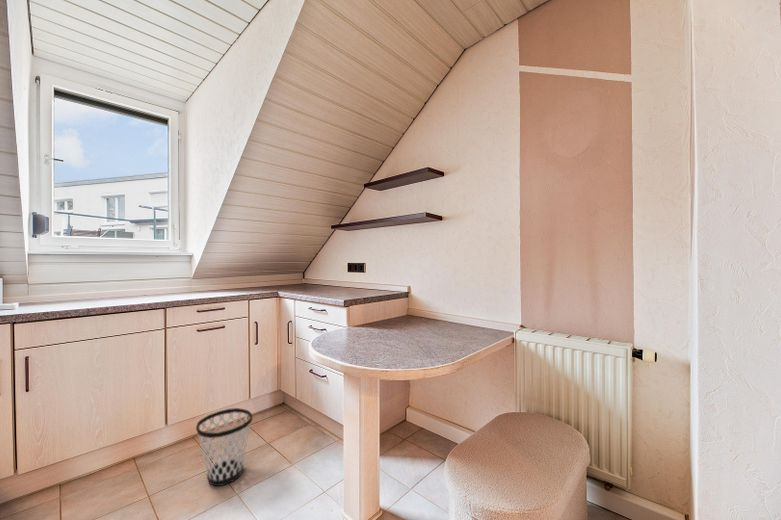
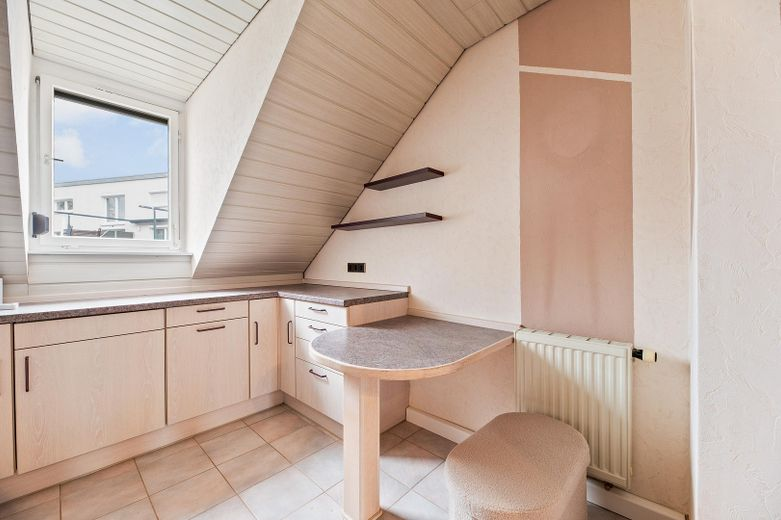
- wastebasket [195,407,253,487]
